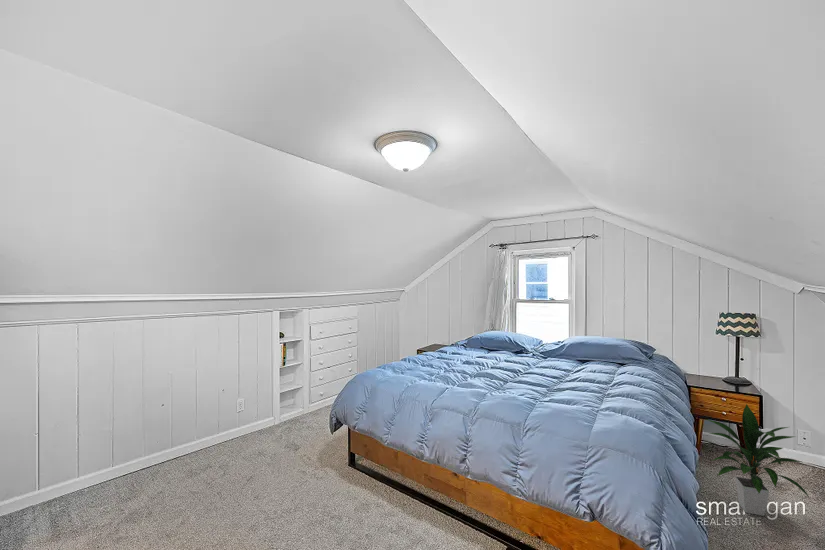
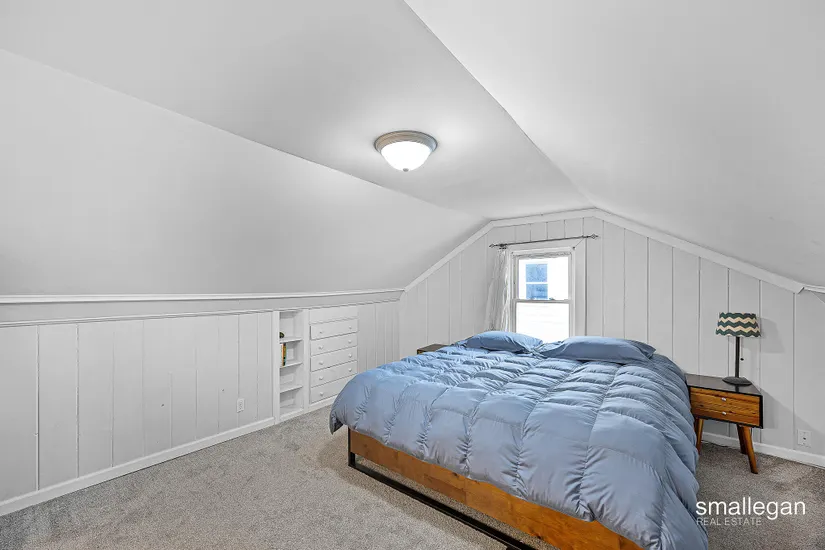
- indoor plant [705,403,813,517]
